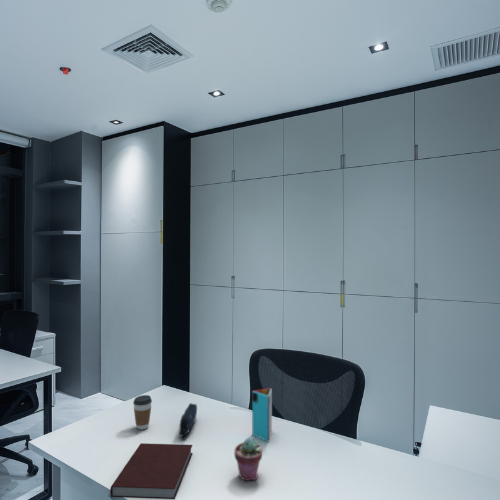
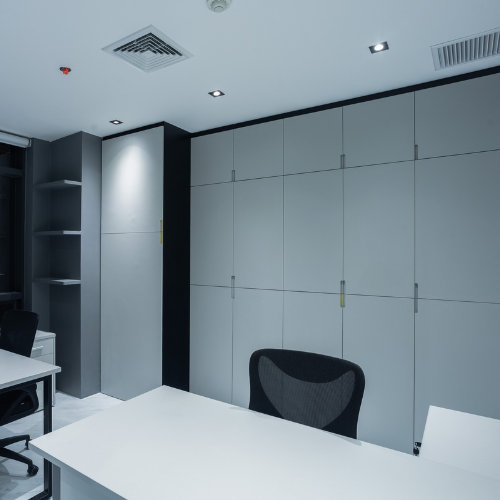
- coffee cup [132,394,153,431]
- pencil case [178,402,198,438]
- potted succulent [233,437,263,482]
- smartphone [251,387,273,442]
- notebook [109,442,194,500]
